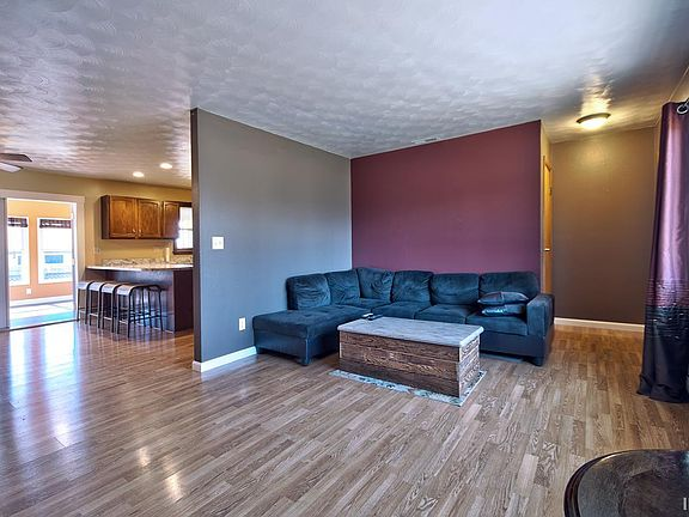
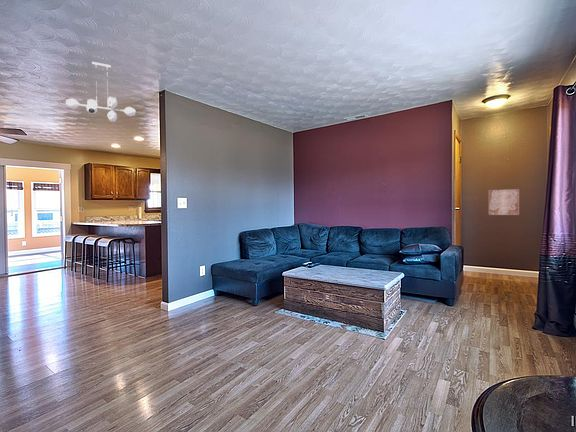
+ wall art [487,188,520,216]
+ ceiling light fixture [65,61,136,123]
